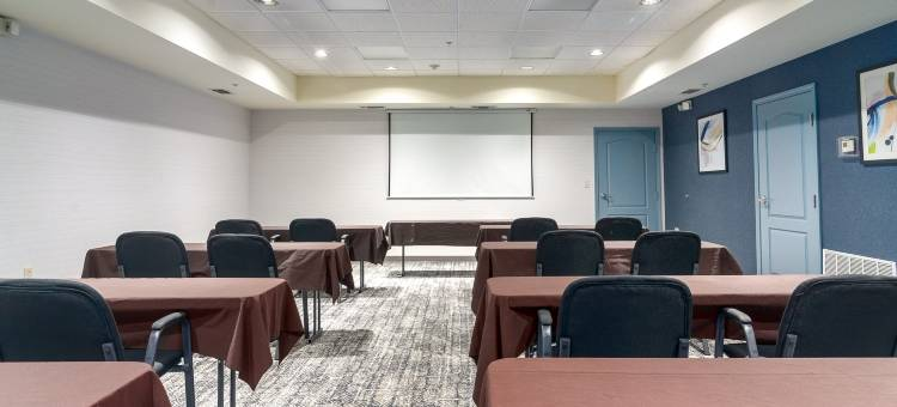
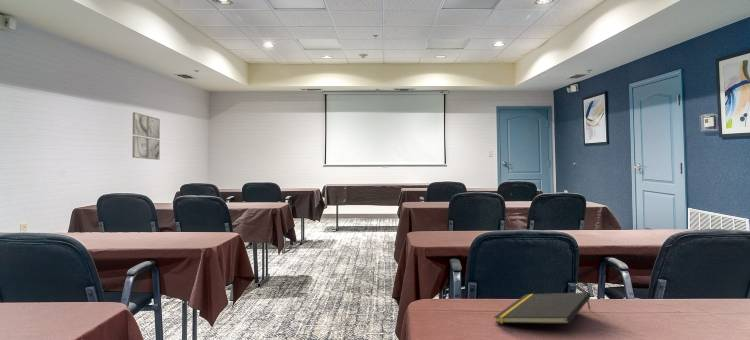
+ notepad [493,291,592,325]
+ wall art [132,111,161,161]
